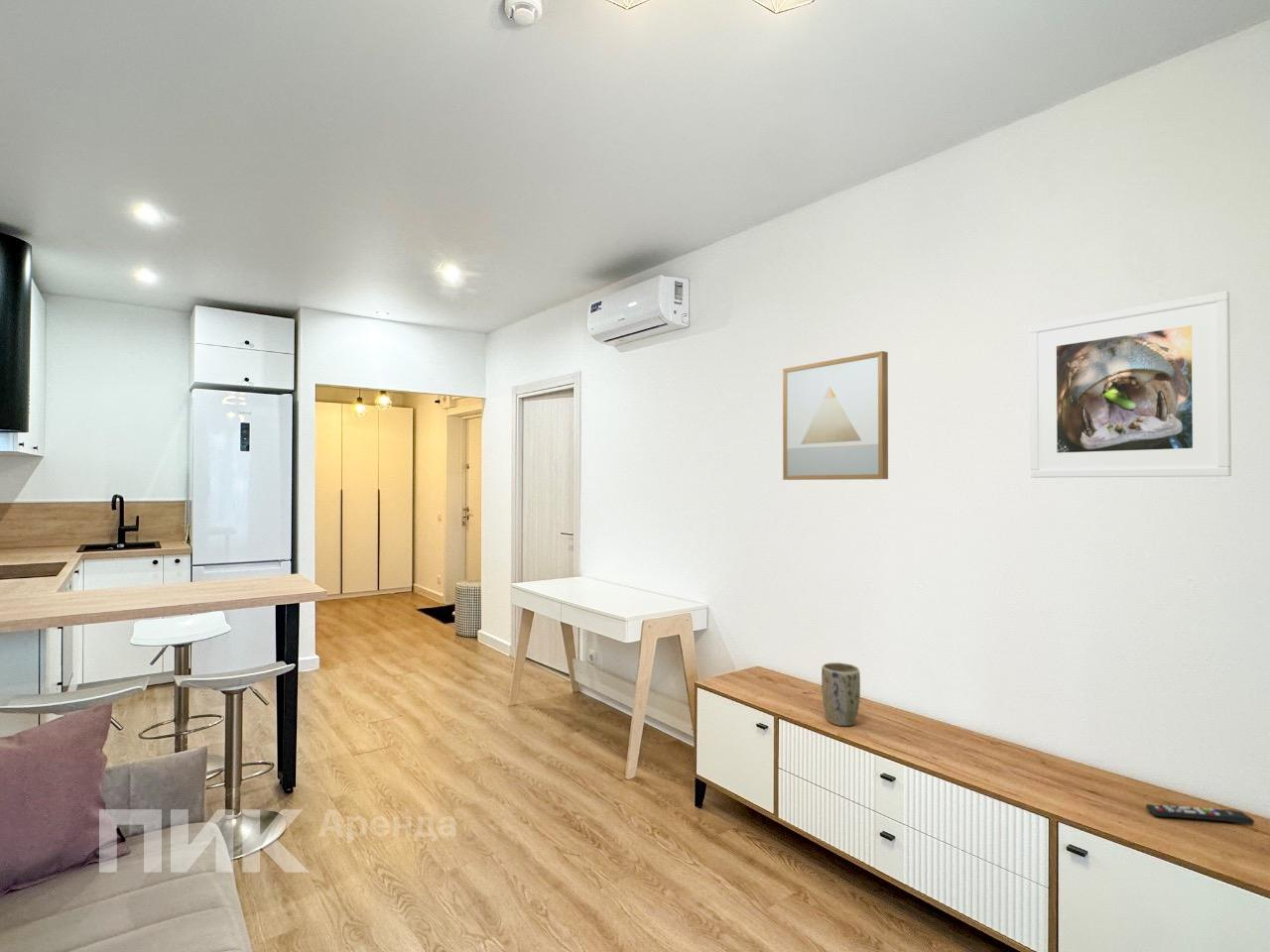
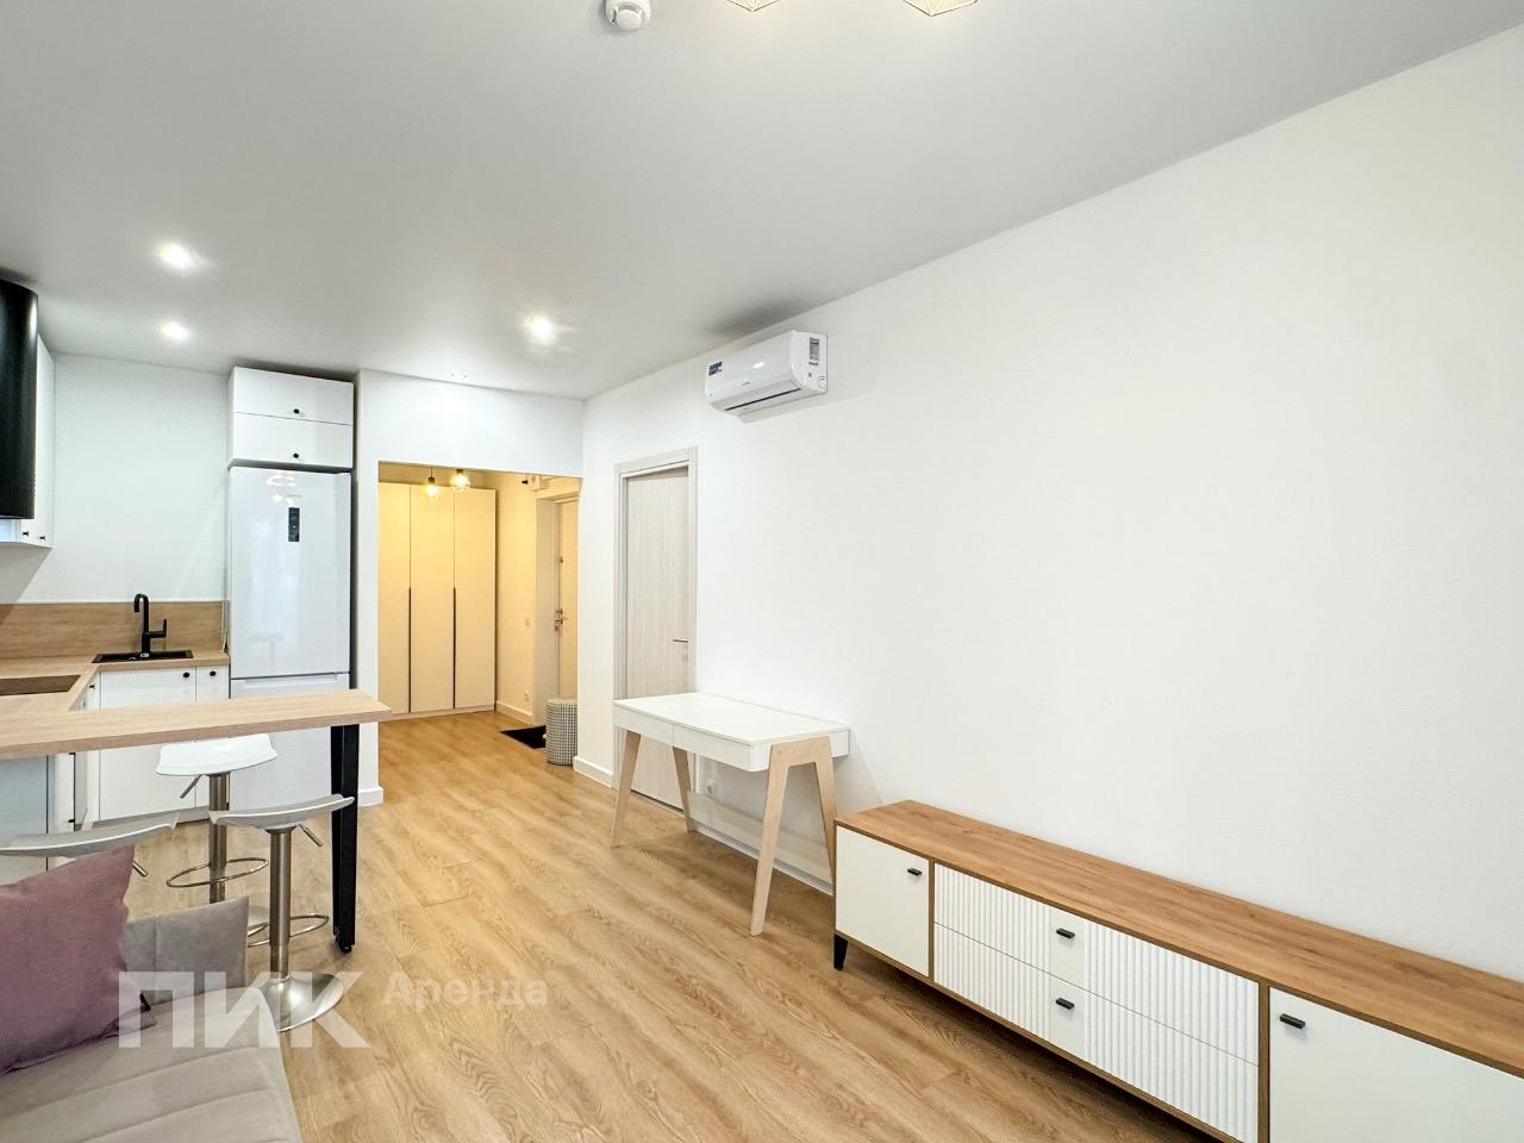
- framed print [1029,291,1232,479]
- plant pot [821,661,861,727]
- remote control [1145,803,1255,826]
- wall art [782,350,889,481]
